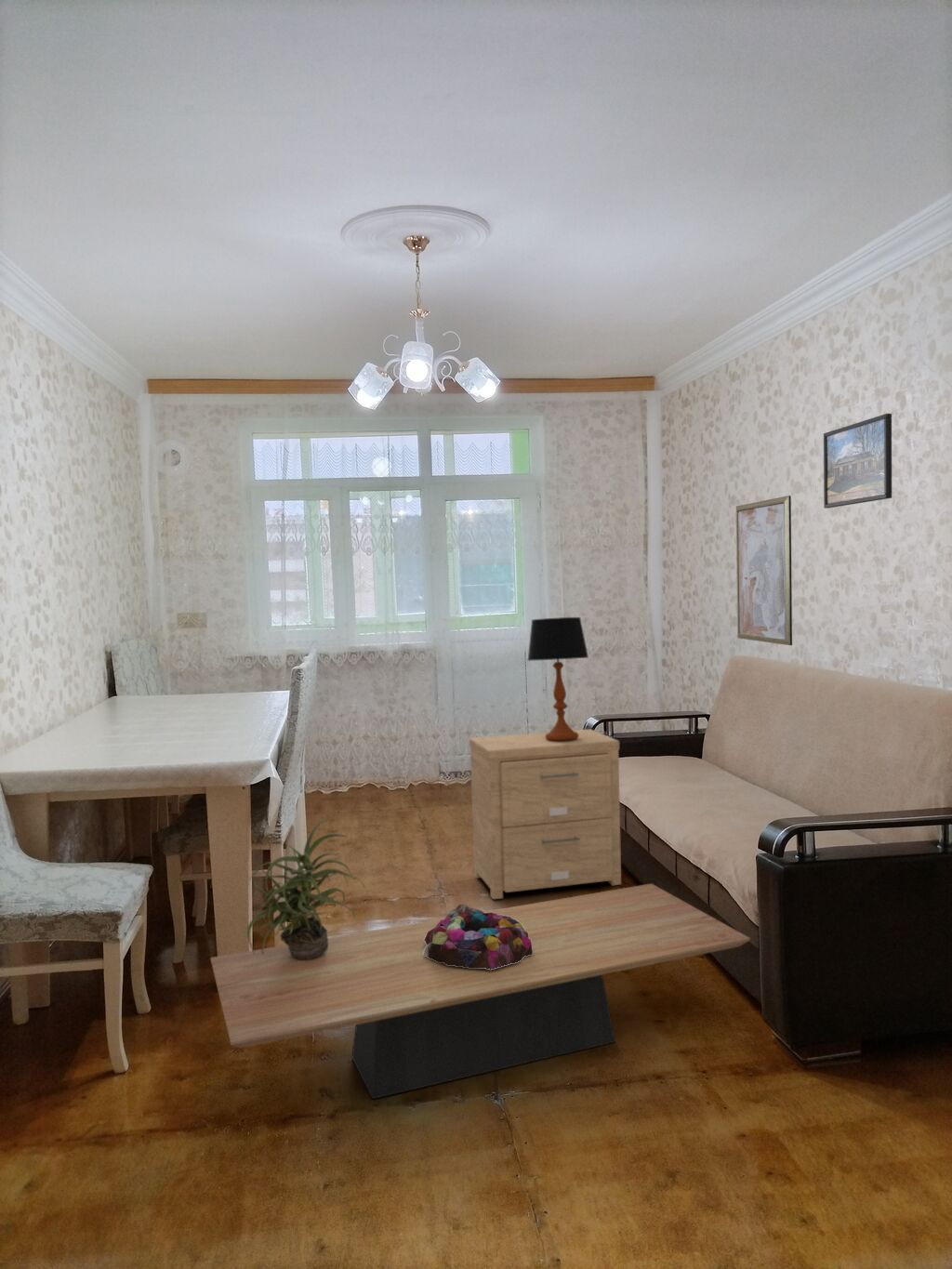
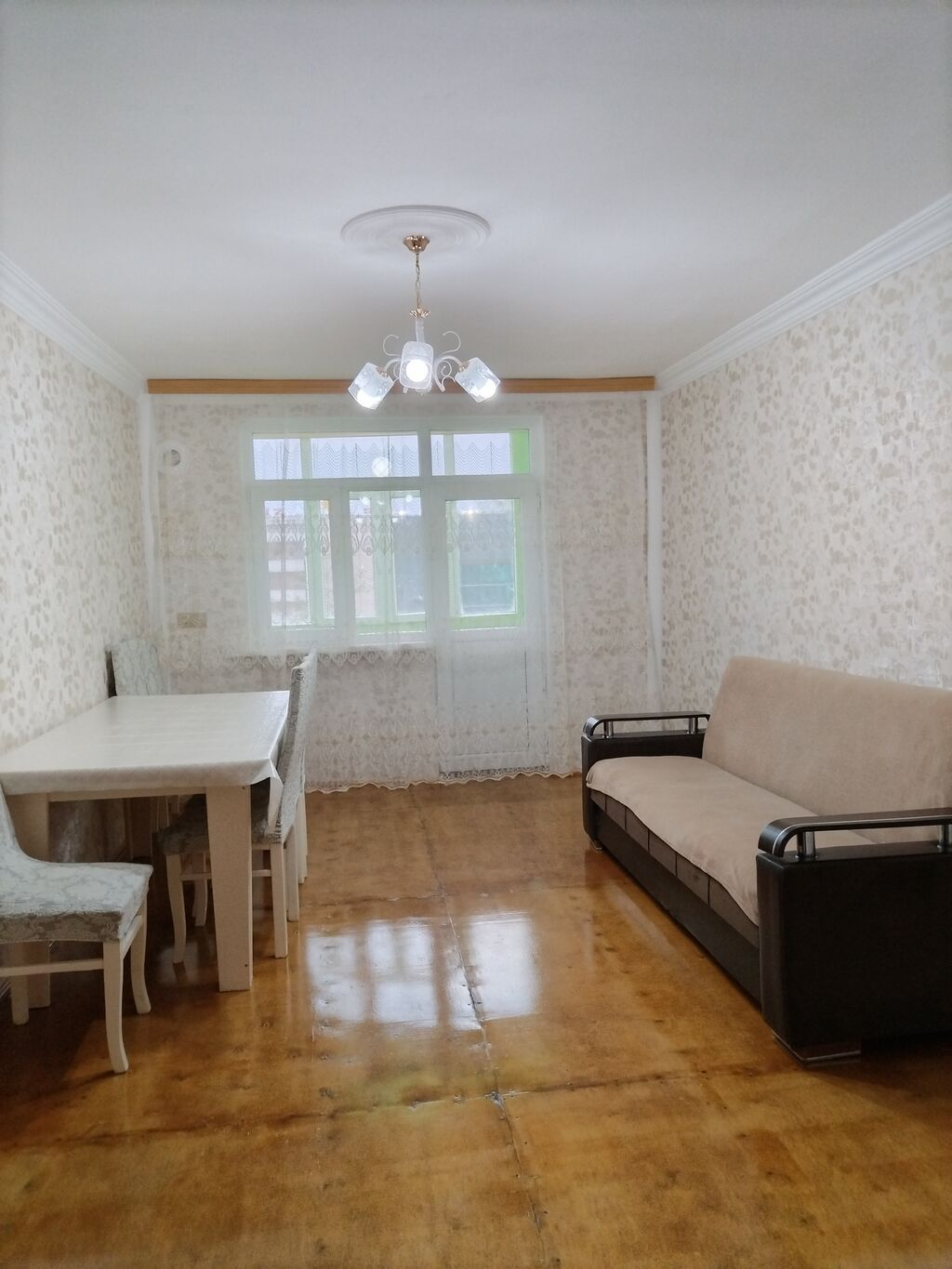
- wall art [735,495,793,646]
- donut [423,904,533,970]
- coffee table [210,883,751,1100]
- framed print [823,413,893,509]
- potted plant [246,819,366,959]
- table lamp [527,616,589,740]
- side table [469,728,622,900]
